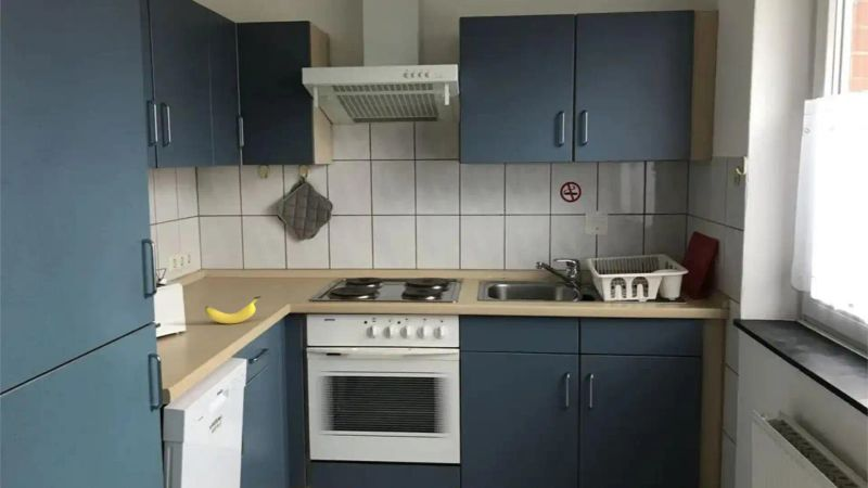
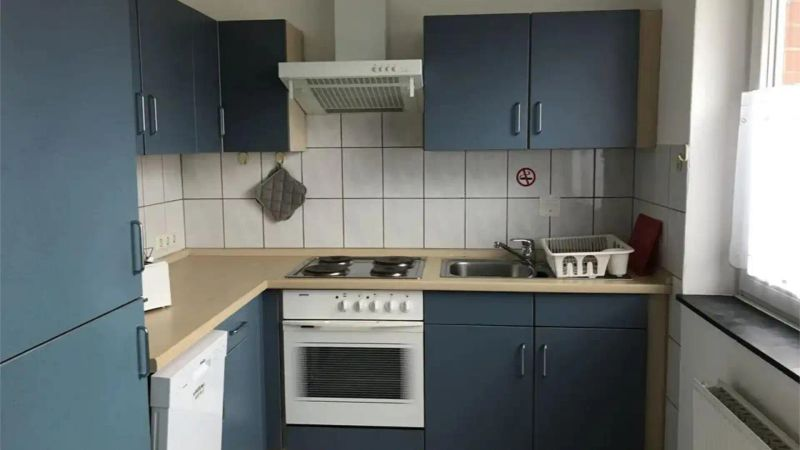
- banana [204,295,263,324]
